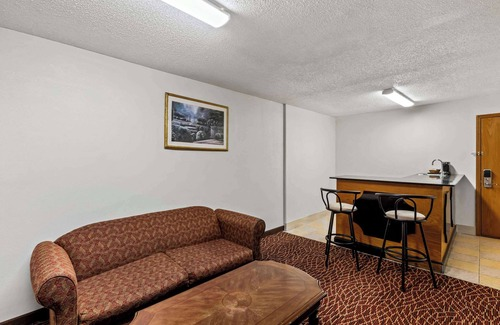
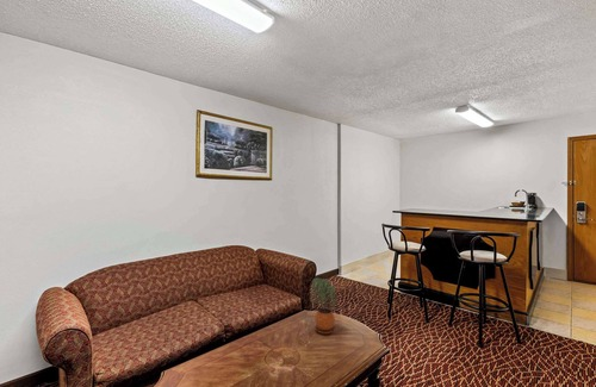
+ potted plant [309,276,339,335]
